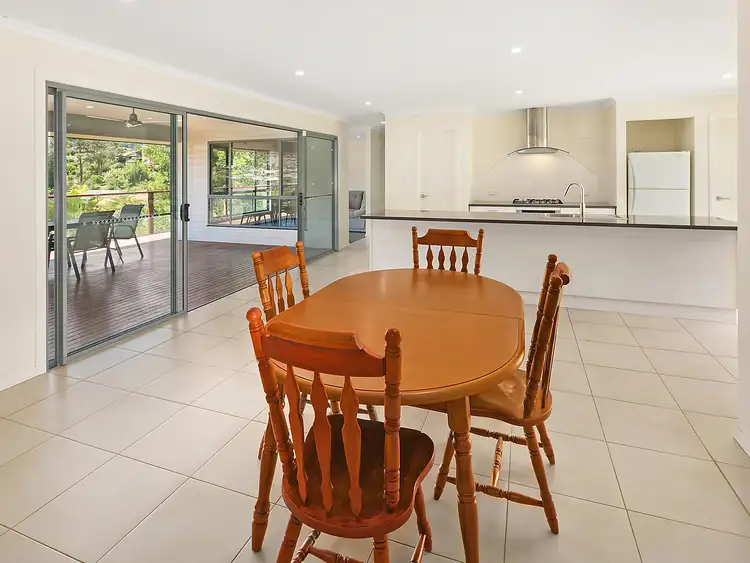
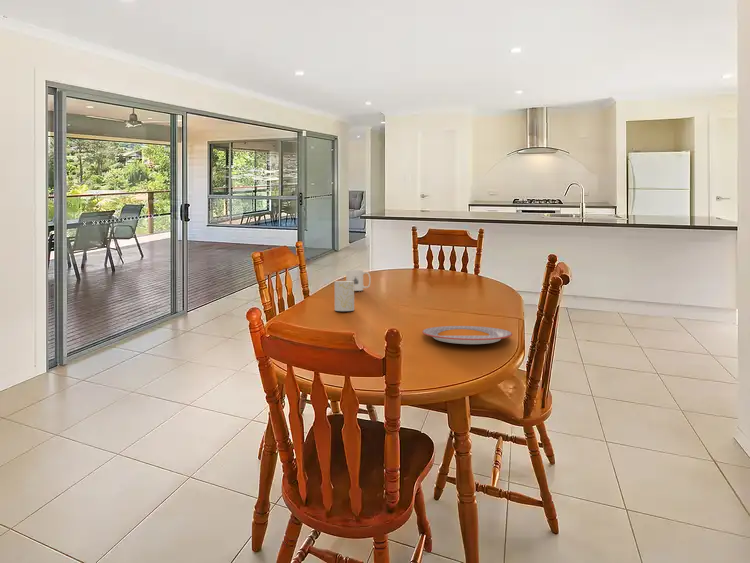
+ cup [334,280,355,312]
+ mug [345,269,372,292]
+ plate [422,325,513,345]
